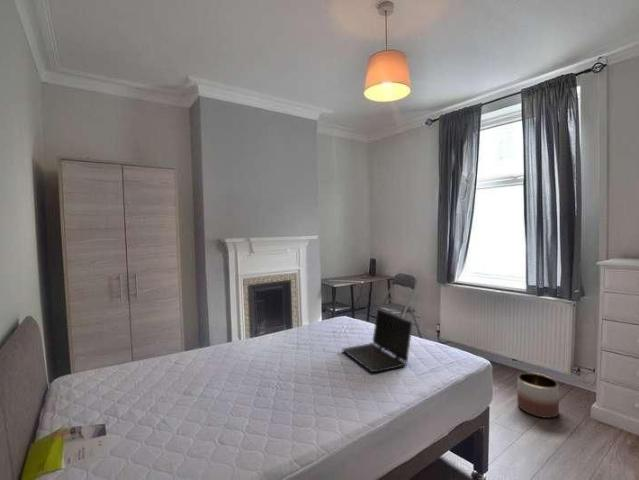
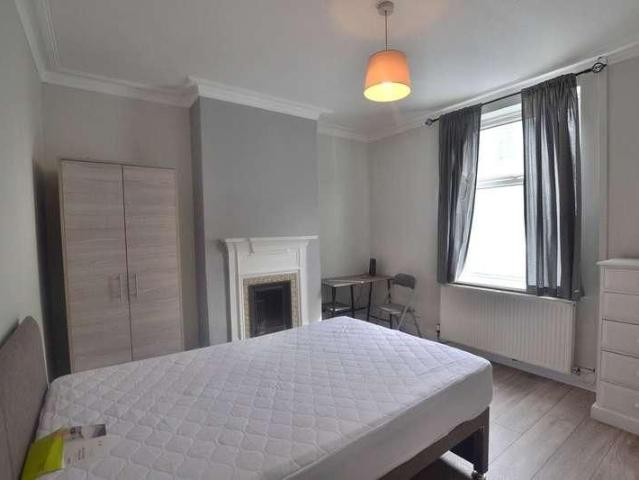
- planter [516,372,560,419]
- laptop computer [341,307,414,373]
